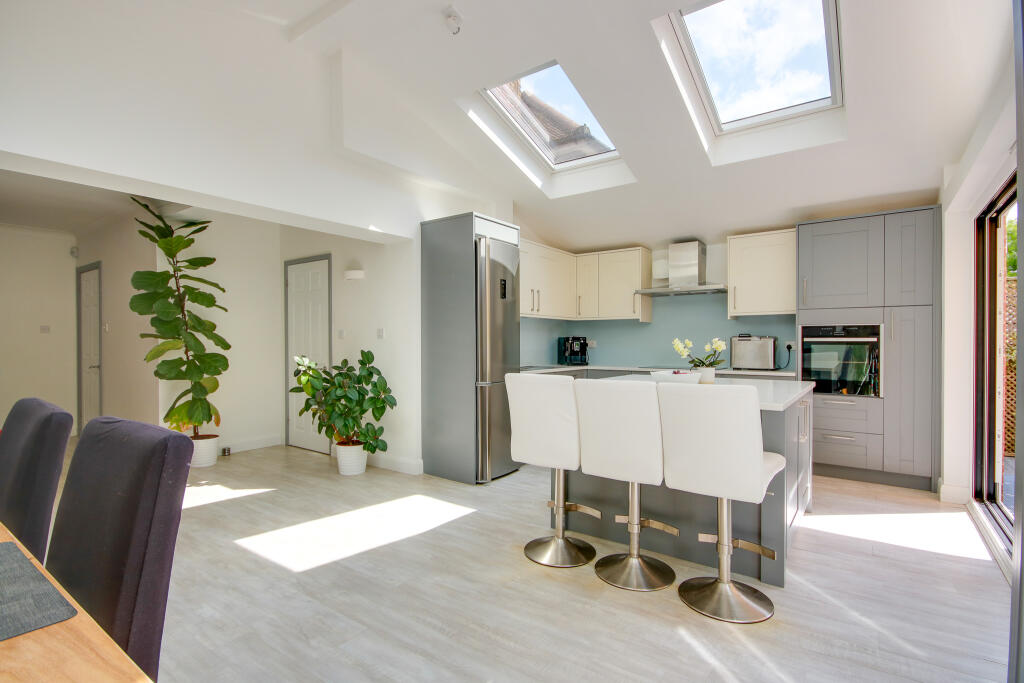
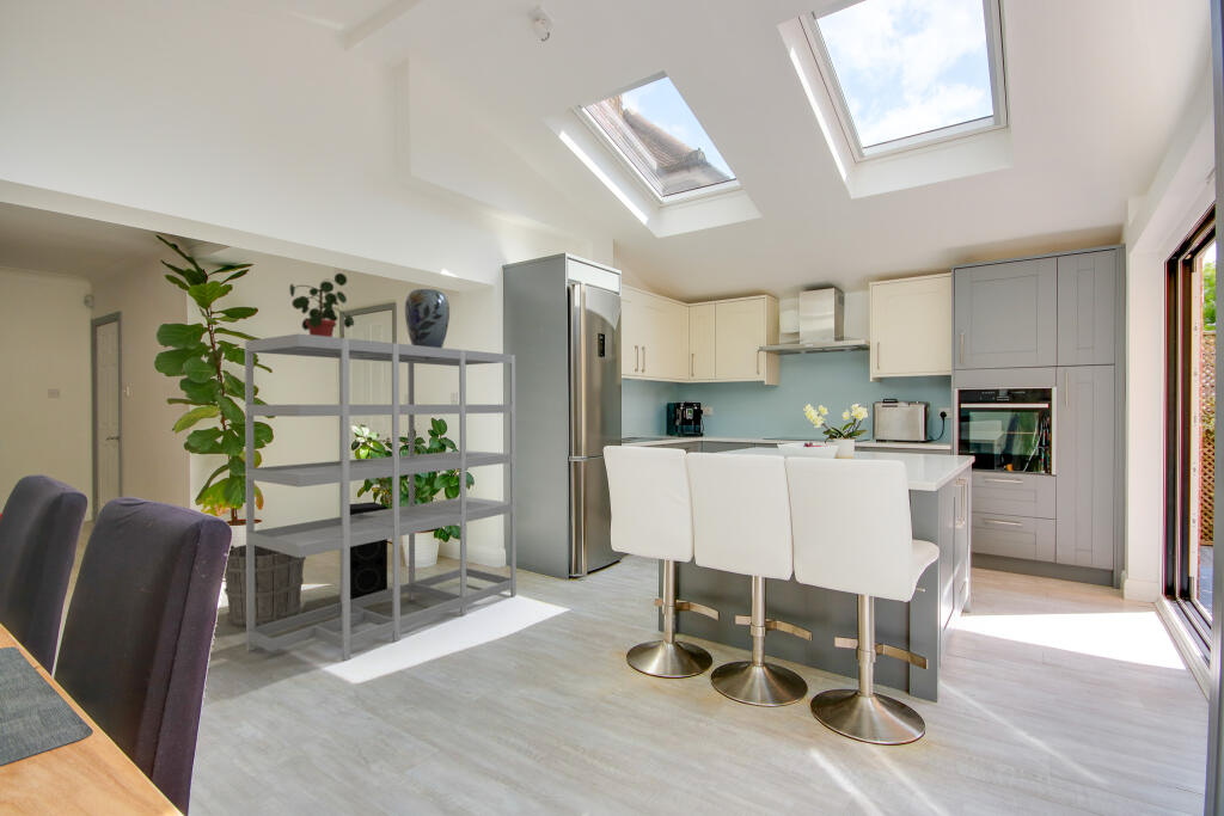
+ shelving unit [244,332,518,662]
+ potted plant [289,272,355,337]
+ speaker [350,501,388,600]
+ bucket [224,544,307,627]
+ vase [404,288,451,348]
